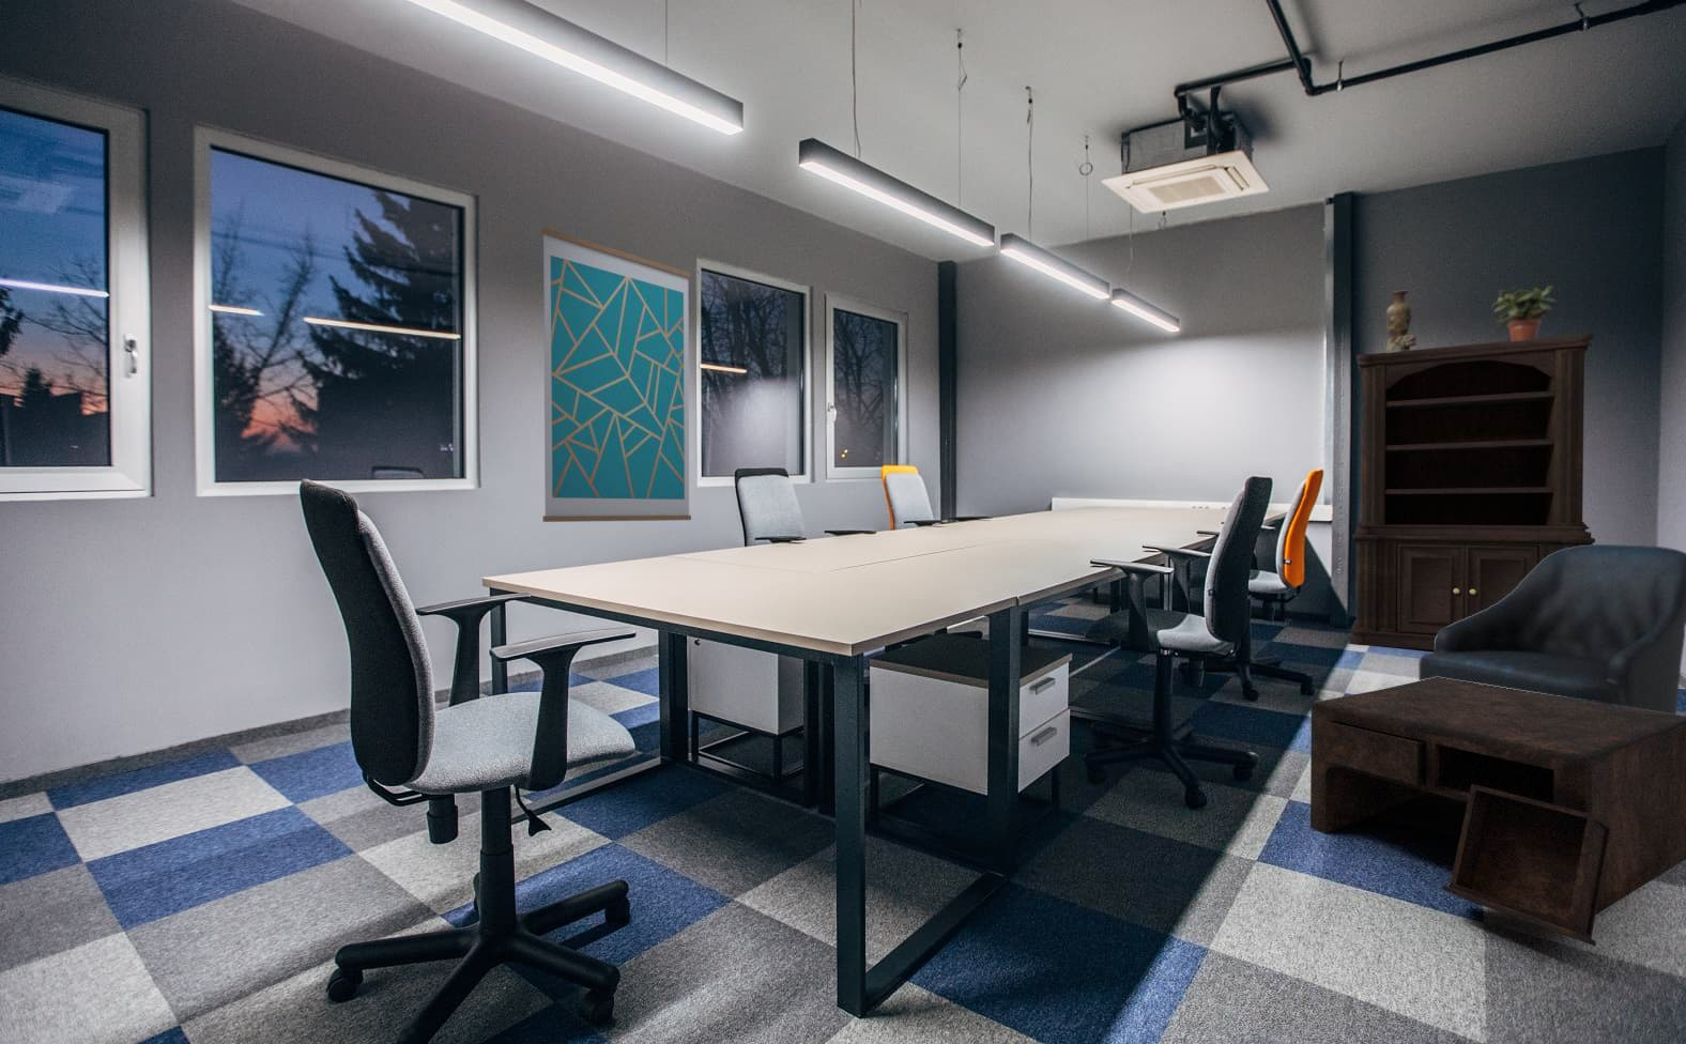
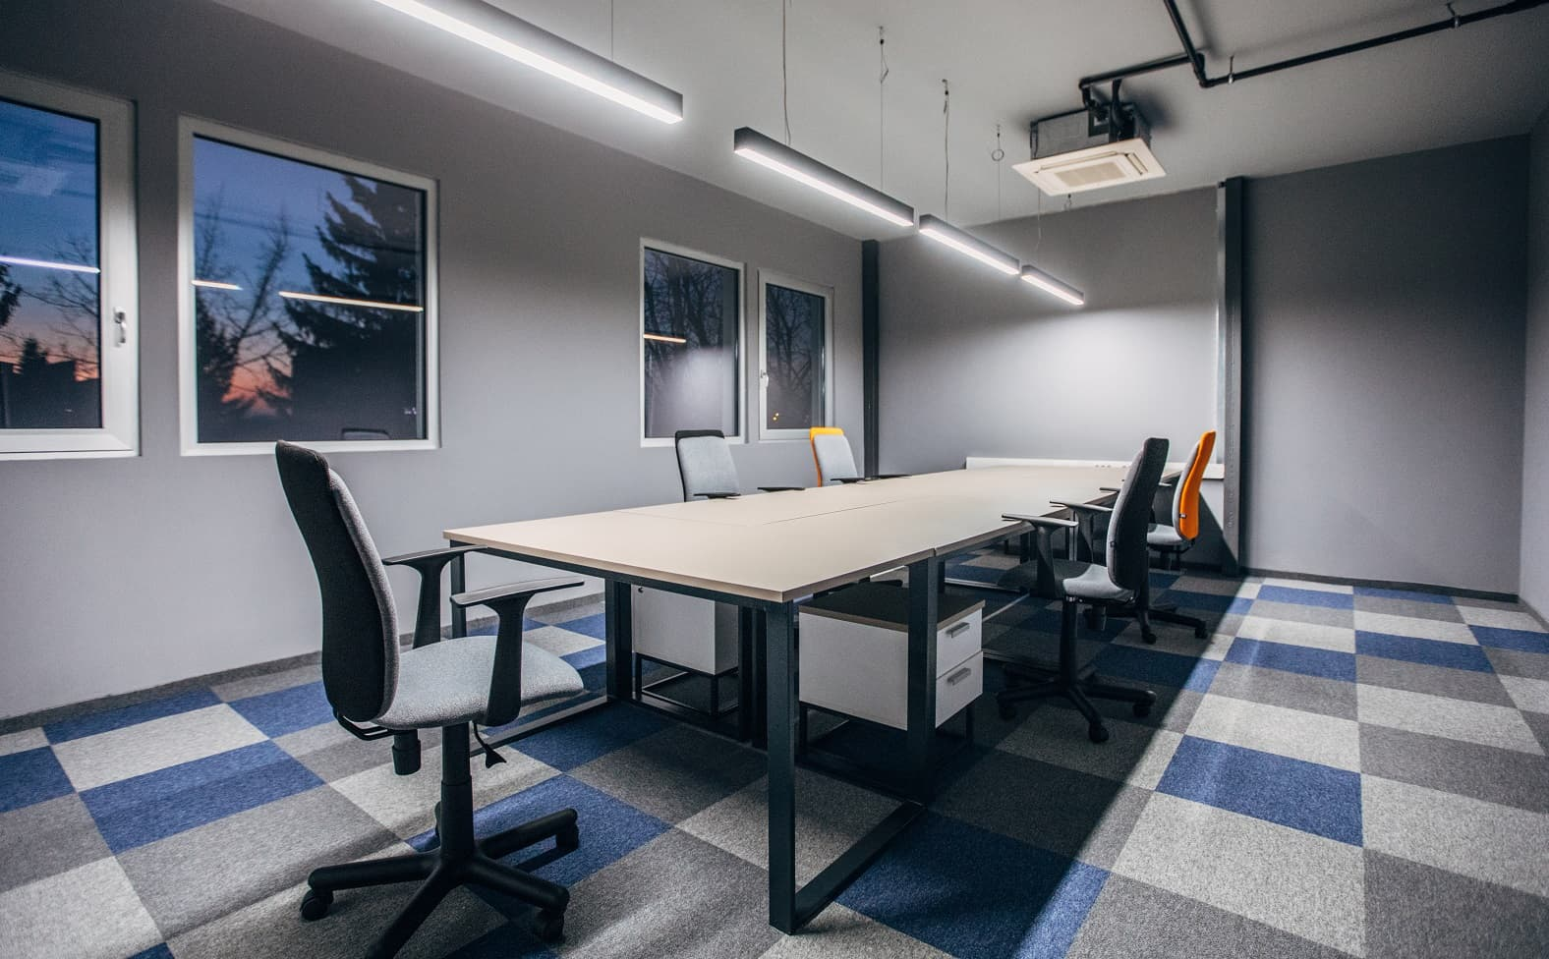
- armchair [1417,543,1686,715]
- vase with dog figurine [1384,290,1417,353]
- wall art [541,226,692,523]
- hutch [1348,331,1596,651]
- potted plant [1491,284,1558,341]
- coffee table [1309,677,1686,946]
